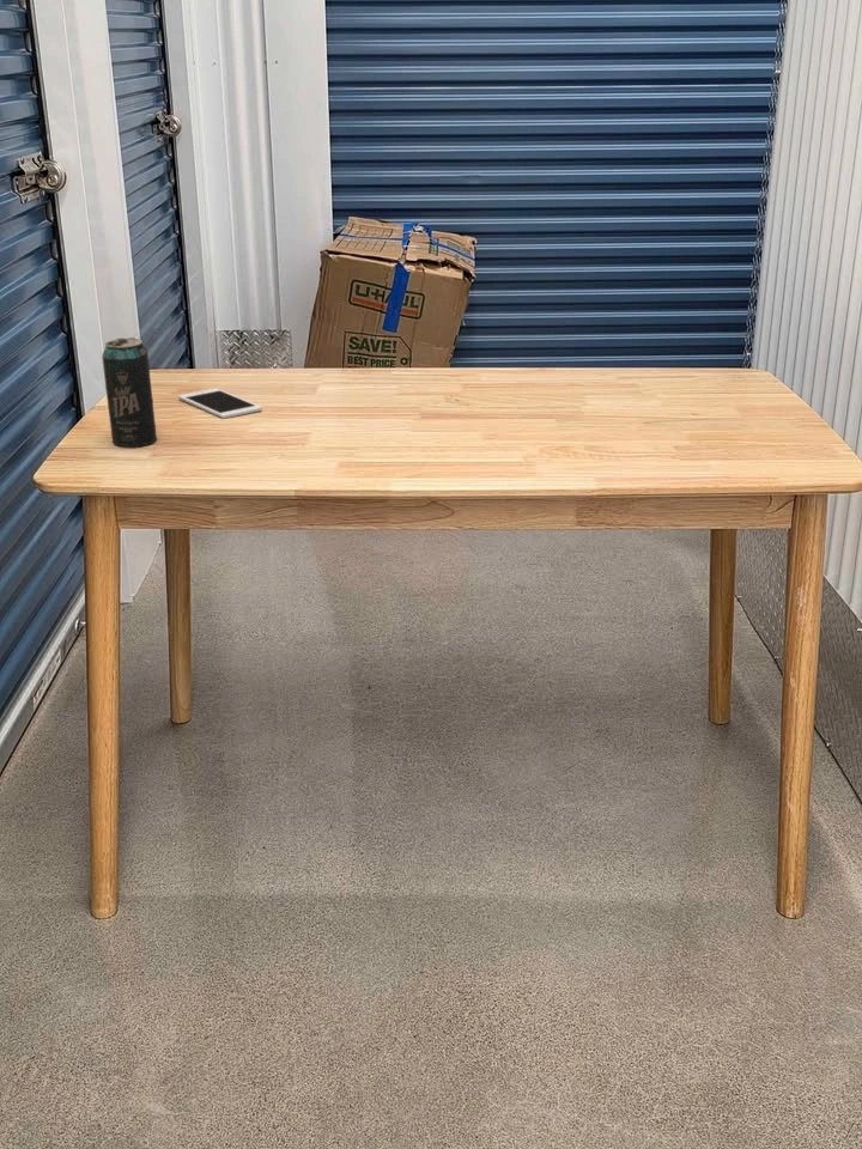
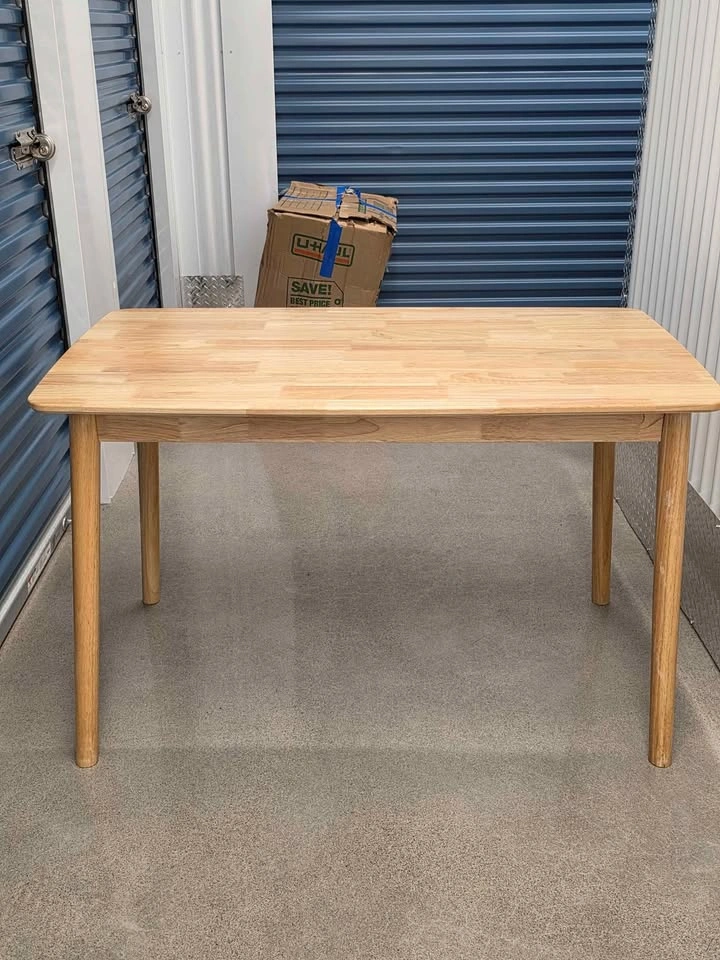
- cell phone [177,387,263,419]
- beverage can [101,336,158,448]
